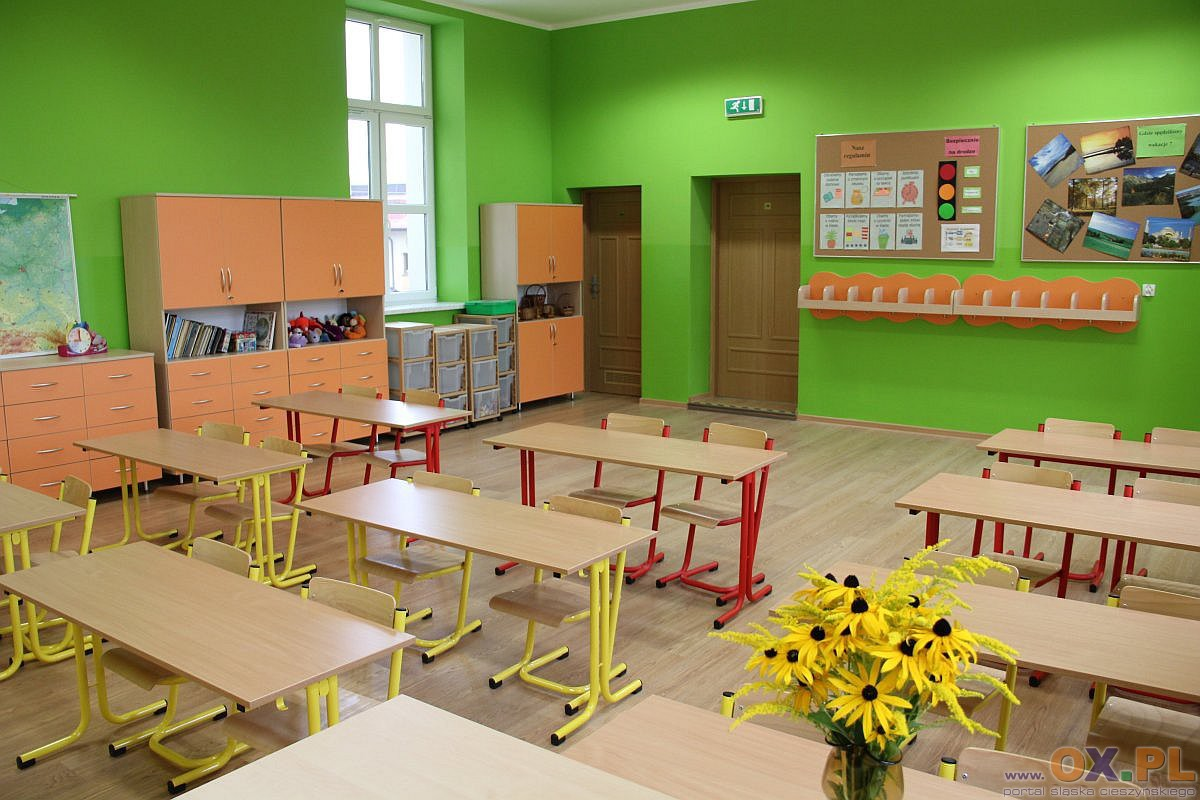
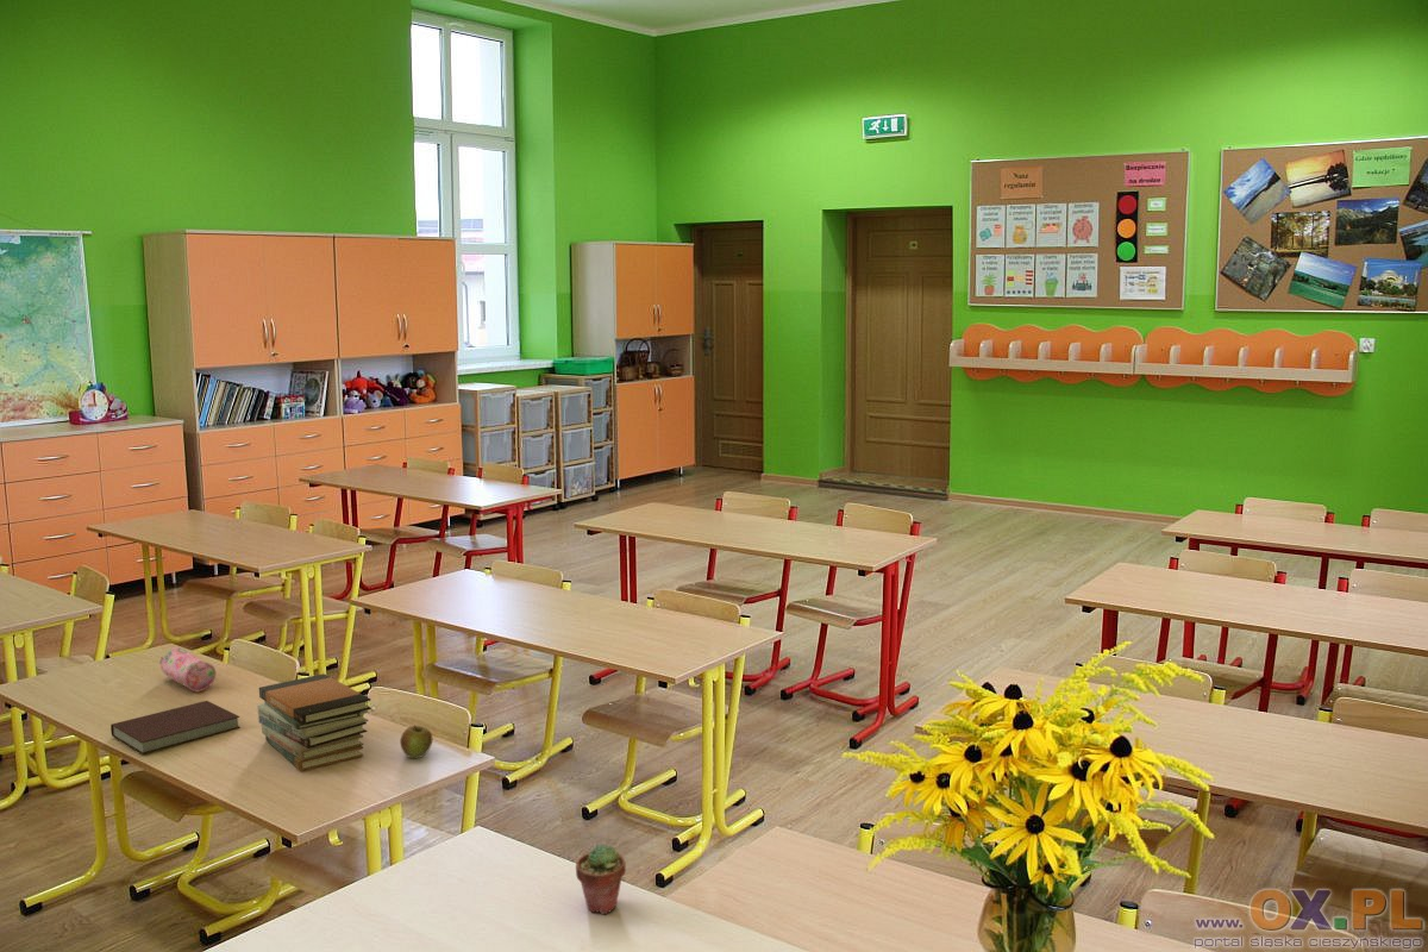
+ apple [400,725,433,759]
+ book stack [256,672,372,772]
+ pencil case [158,646,218,693]
+ potted succulent [575,843,627,915]
+ notebook [109,700,242,756]
